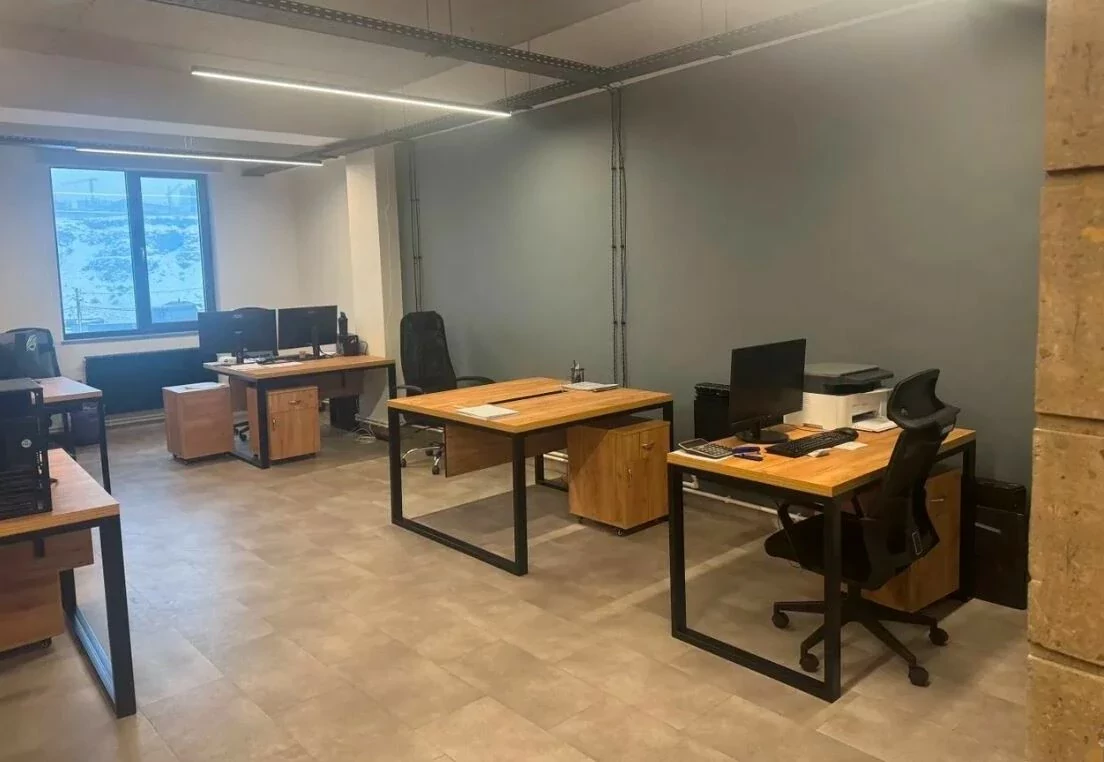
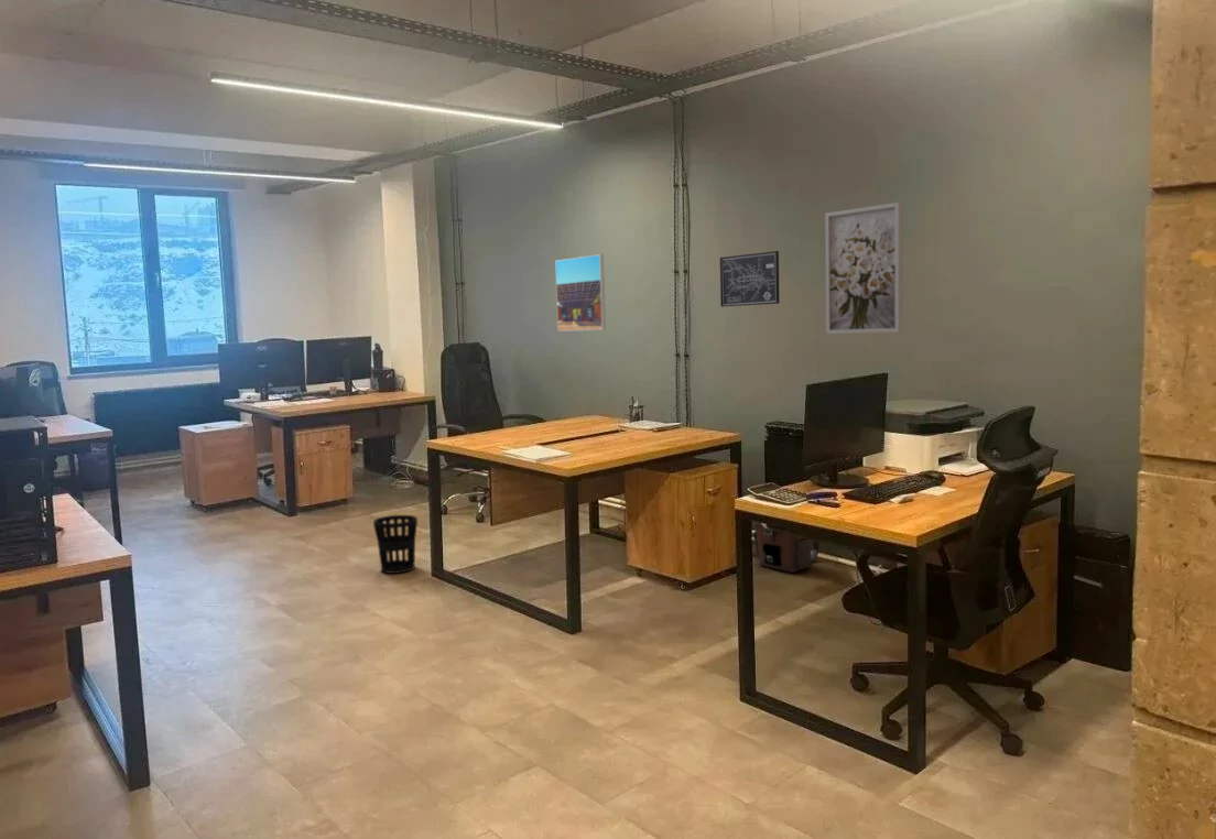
+ wastebasket [372,514,419,575]
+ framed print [554,253,607,333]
+ wall art [824,201,903,335]
+ backpack [752,523,821,574]
+ wall art [719,250,781,307]
